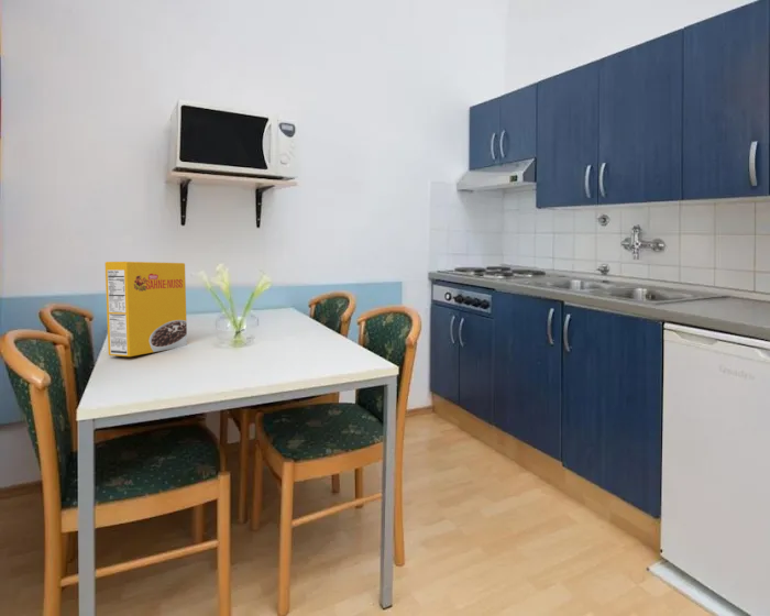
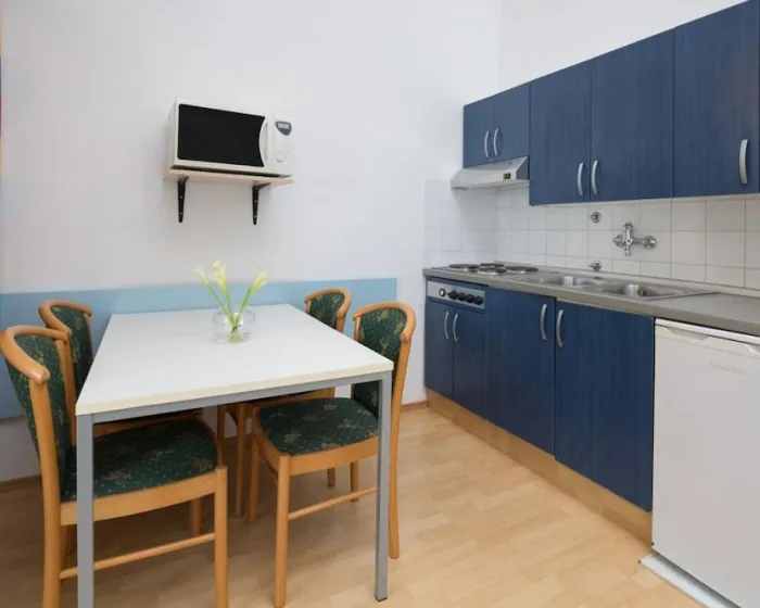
- cereal box [105,261,188,358]
